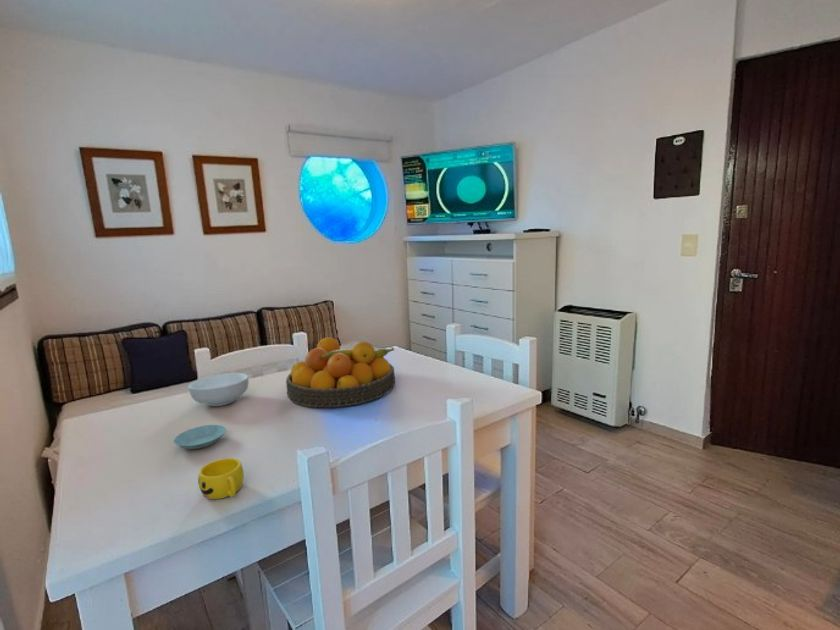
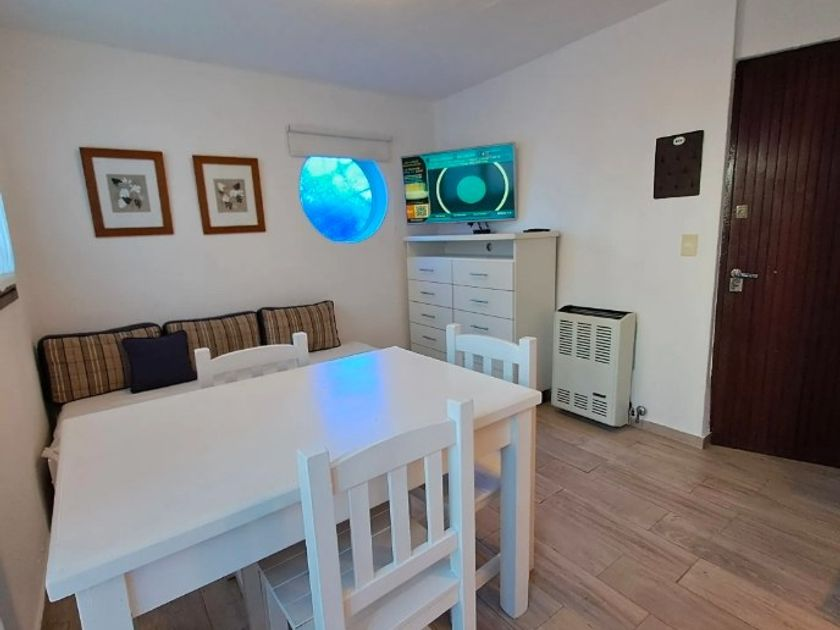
- cereal bowl [188,372,250,407]
- saucer [173,424,227,450]
- fruit bowl [285,336,396,408]
- cup [197,457,245,500]
